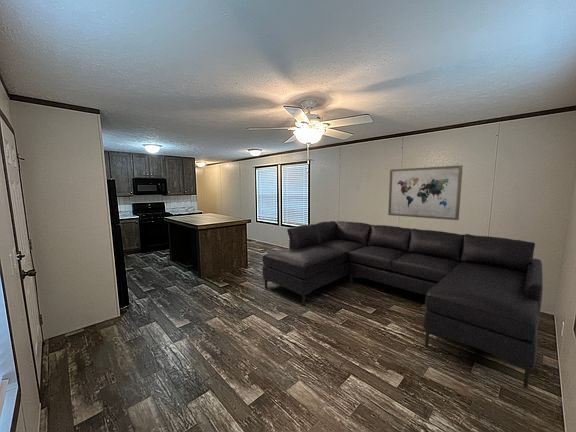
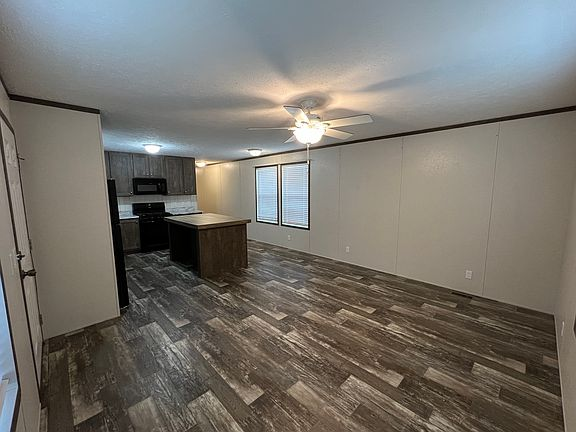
- sofa [262,220,544,389]
- wall art [387,164,464,221]
